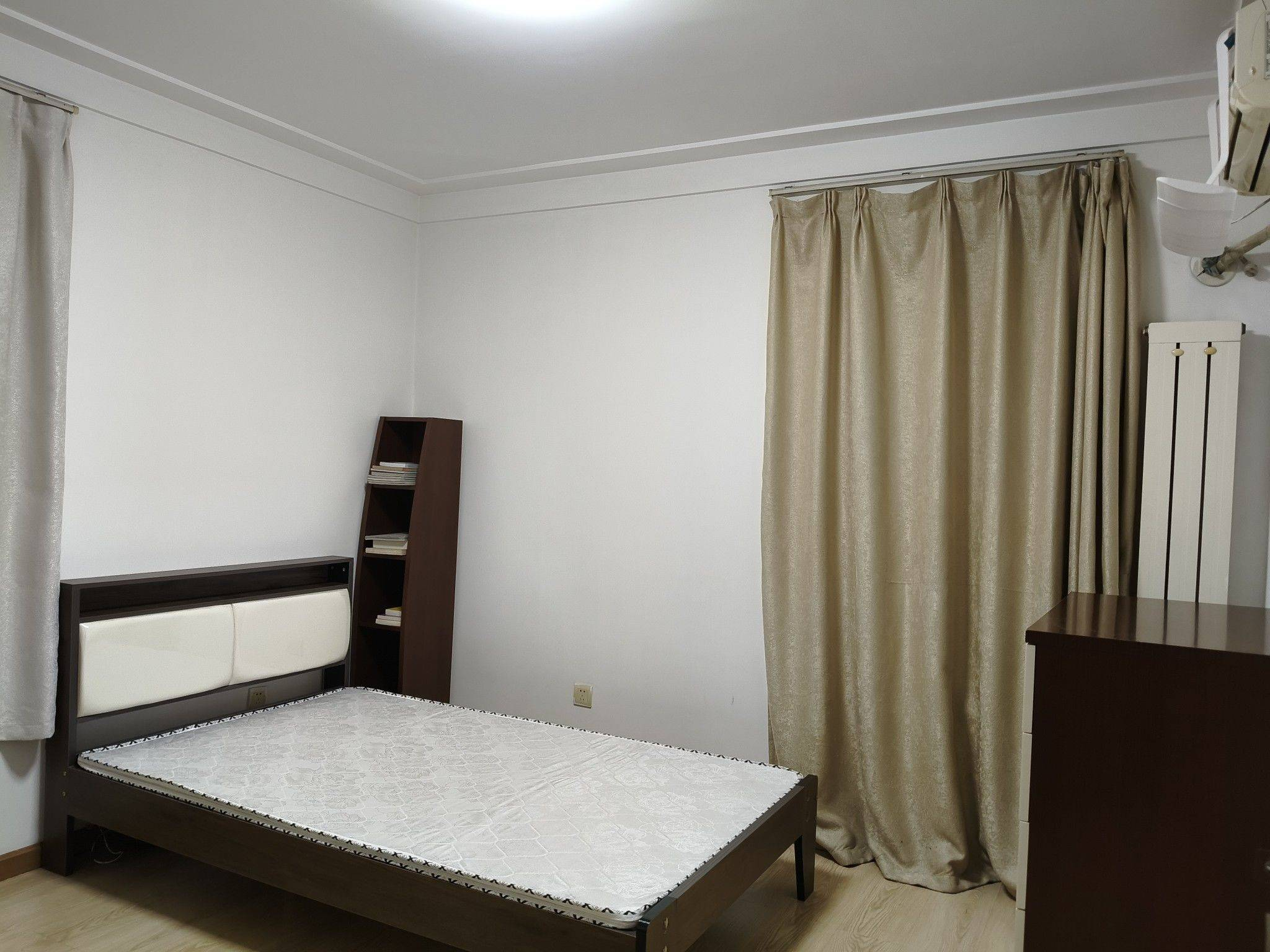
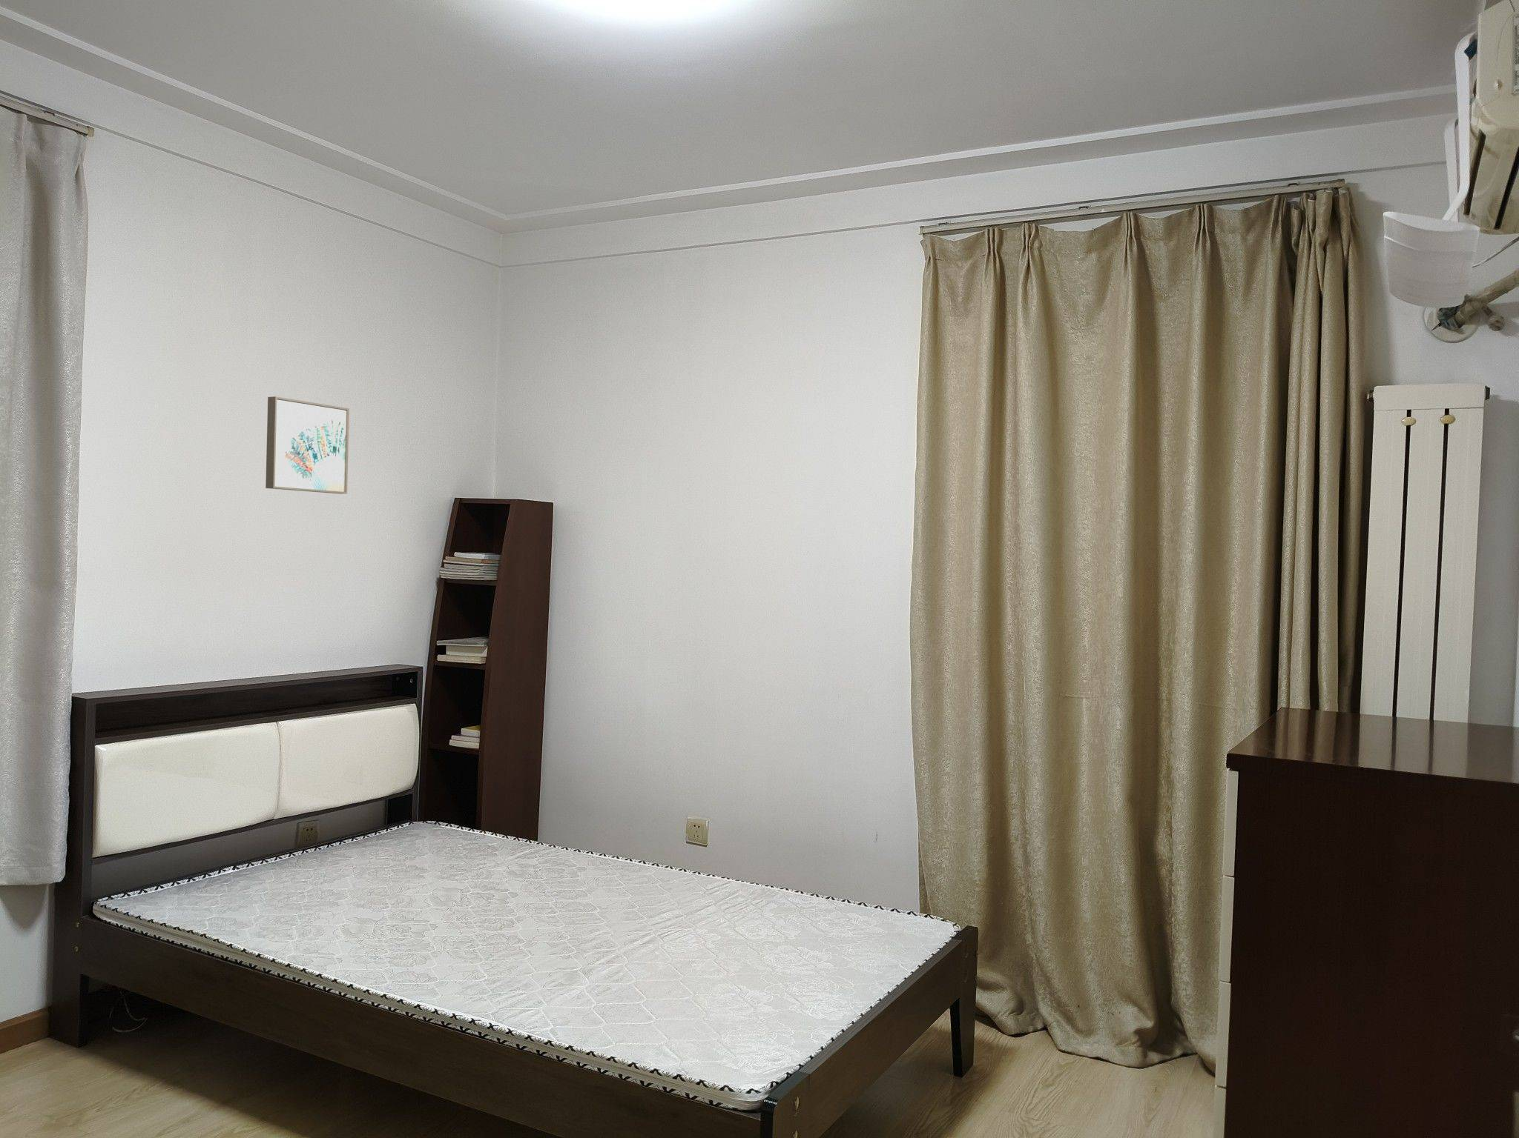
+ wall art [264,396,350,494]
